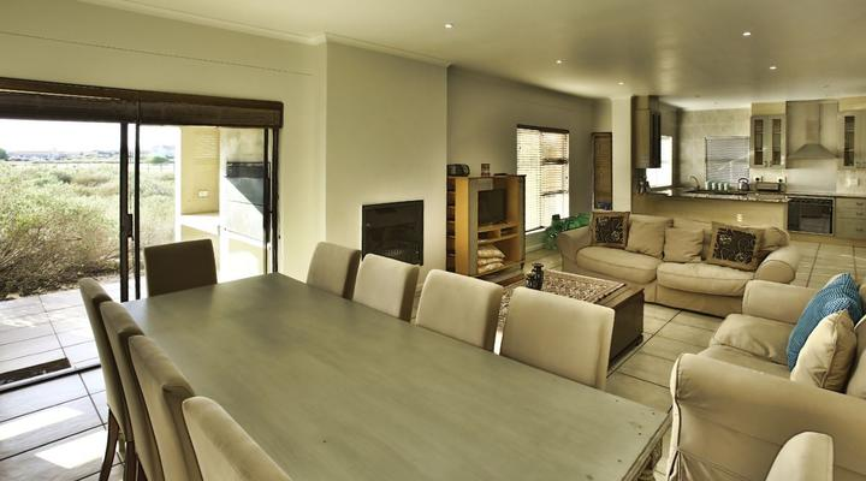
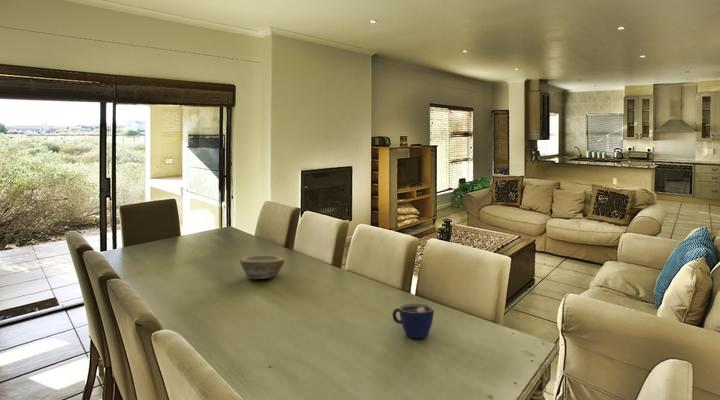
+ cup [391,302,435,339]
+ bowl [239,254,285,280]
